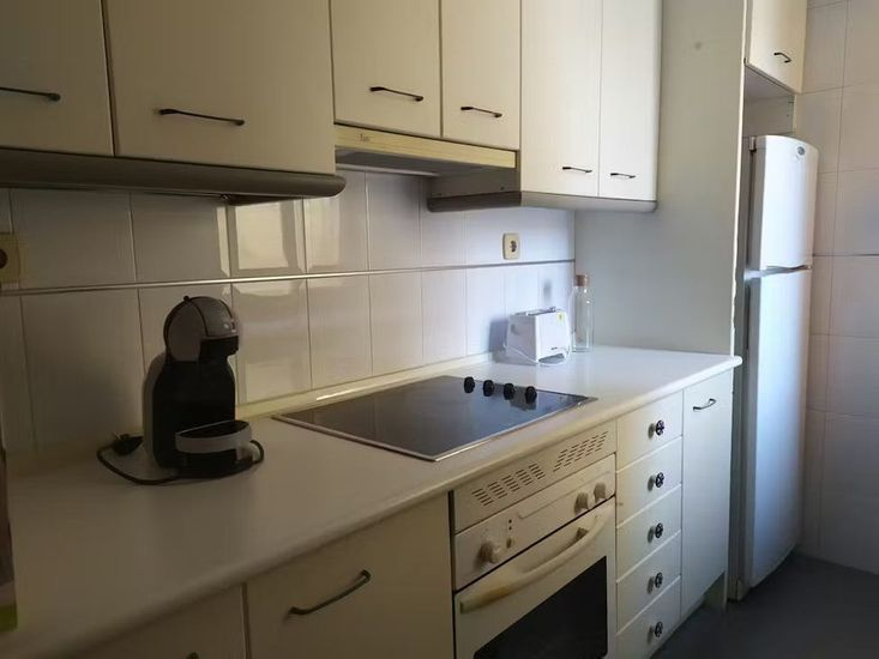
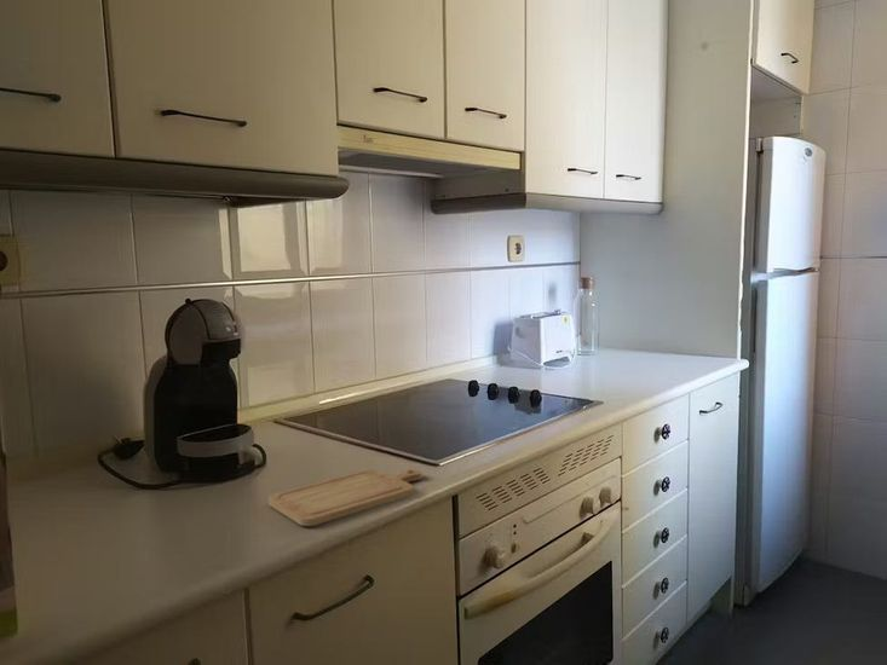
+ chopping board [267,468,424,527]
